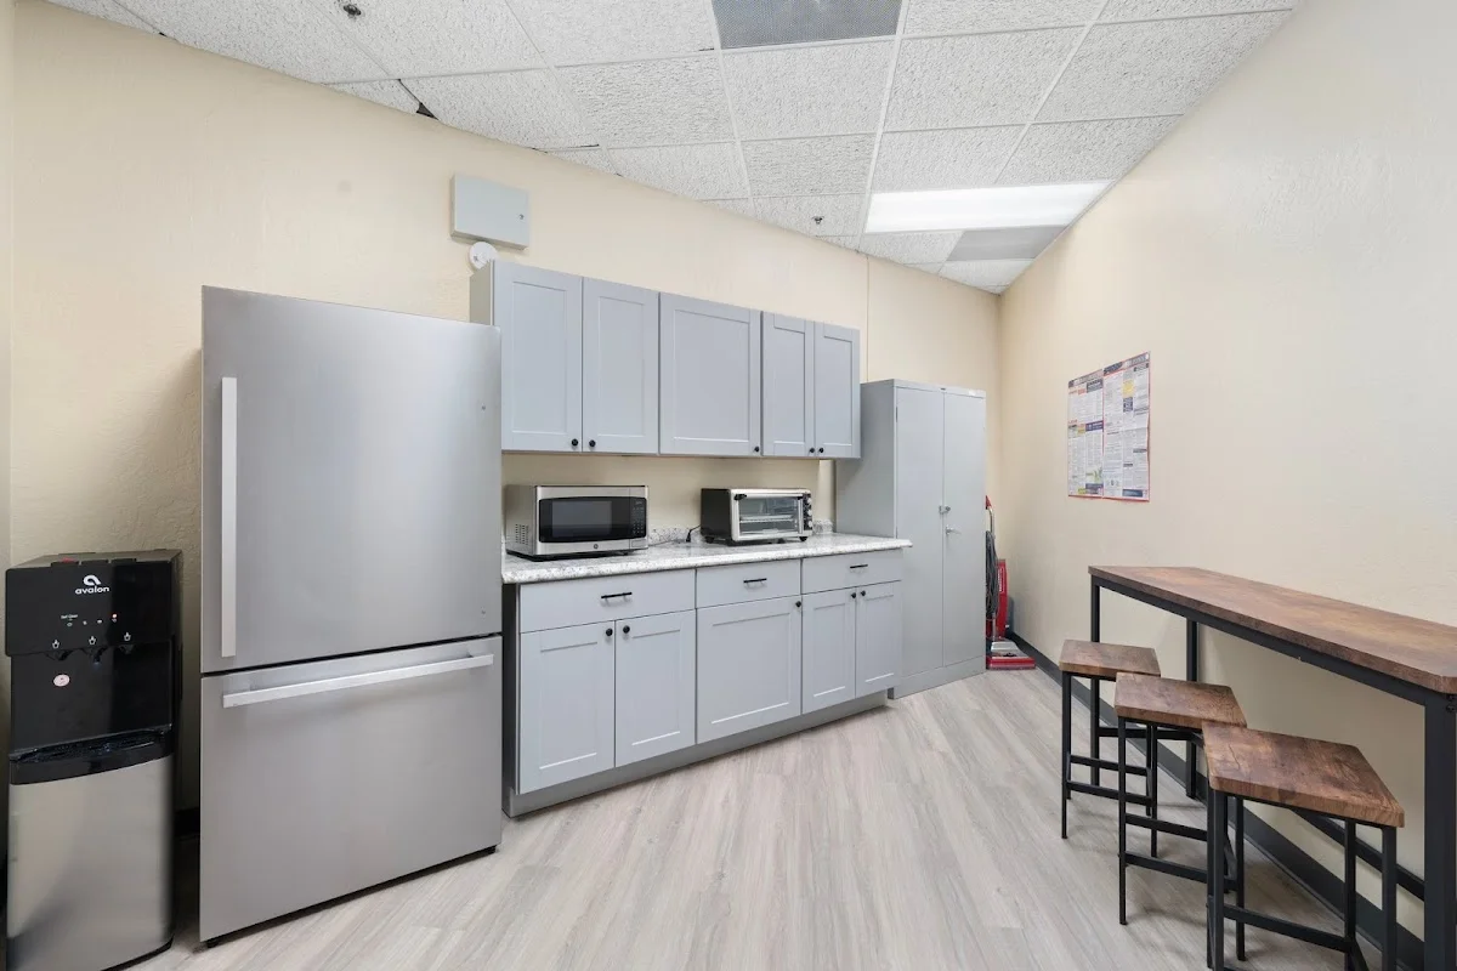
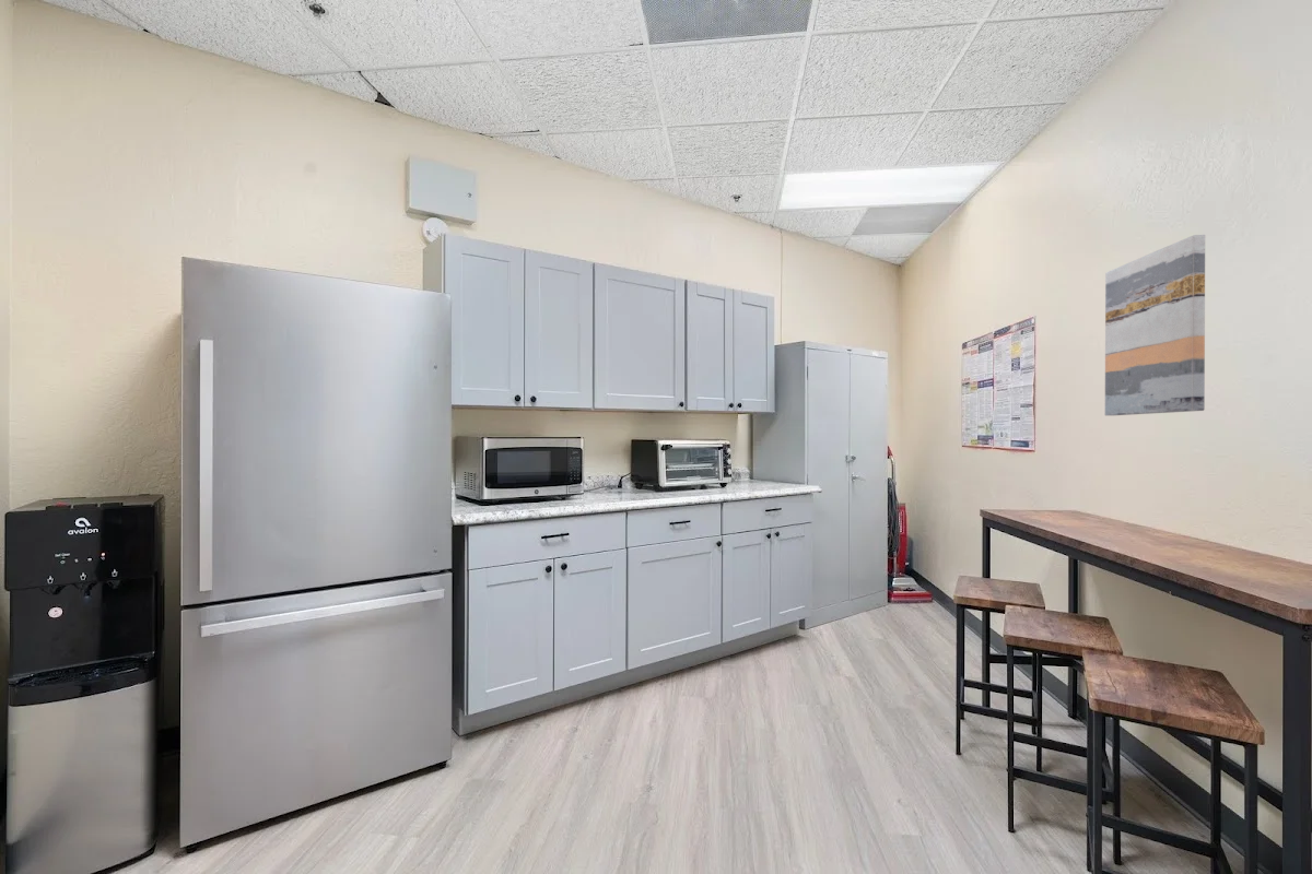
+ wall art [1104,234,1206,416]
